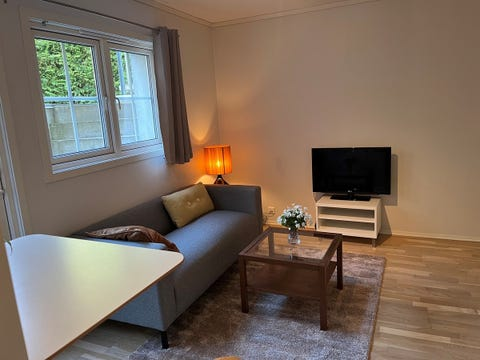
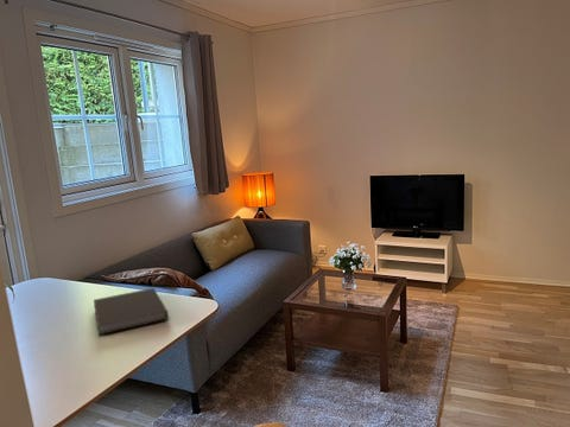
+ notebook [93,287,170,337]
